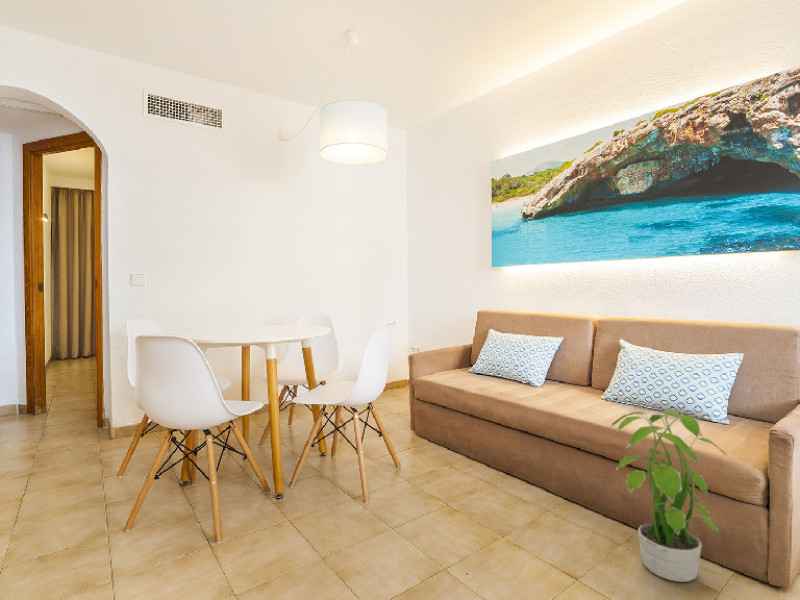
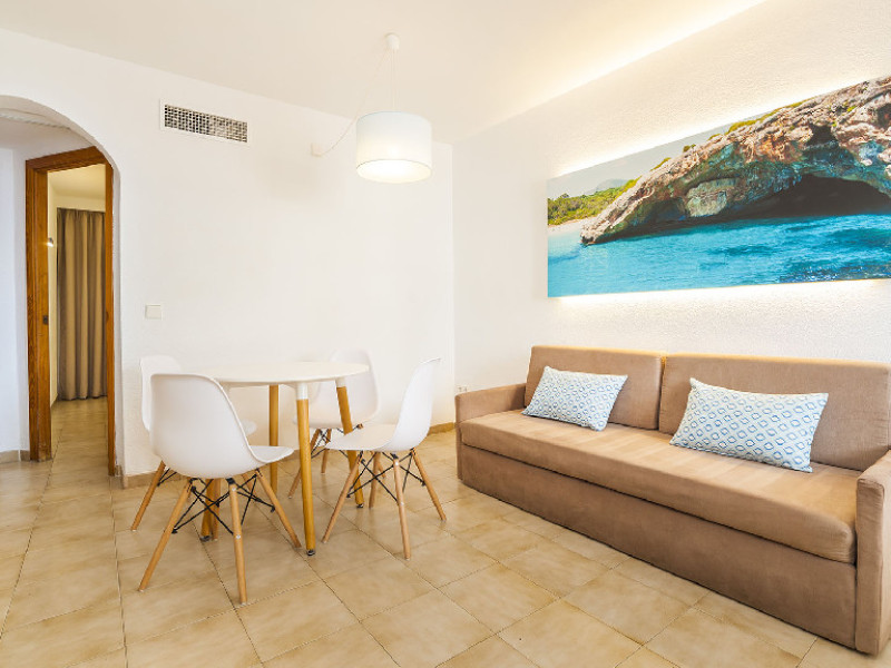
- potted plant [609,401,728,583]
